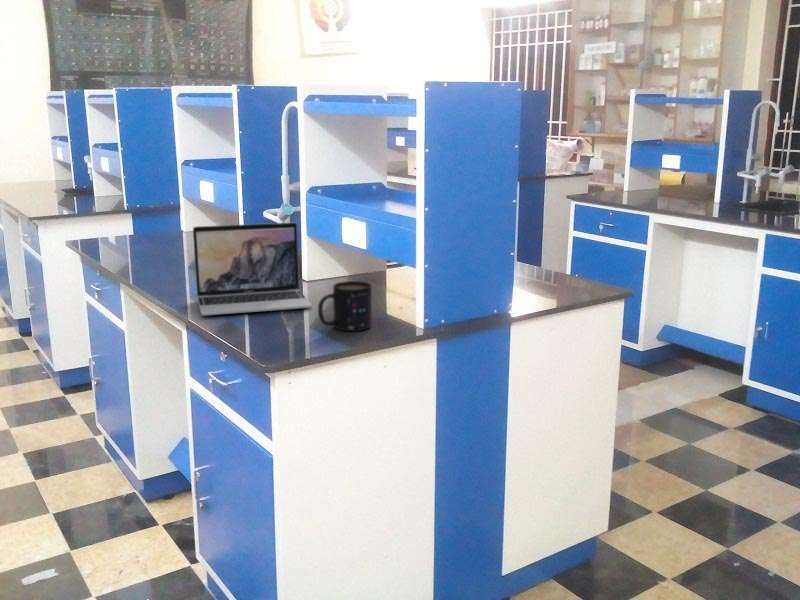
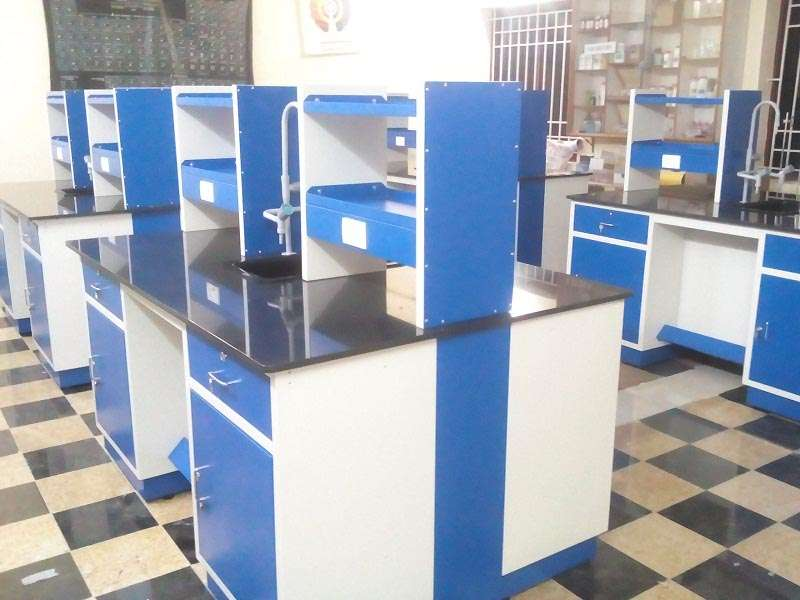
- laptop [192,222,313,316]
- mug [317,280,373,332]
